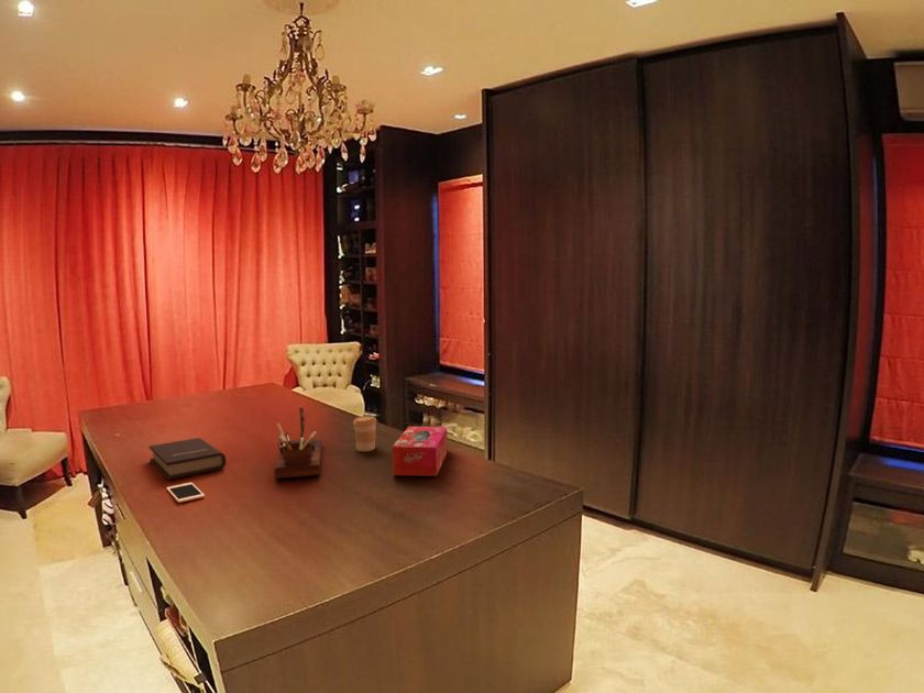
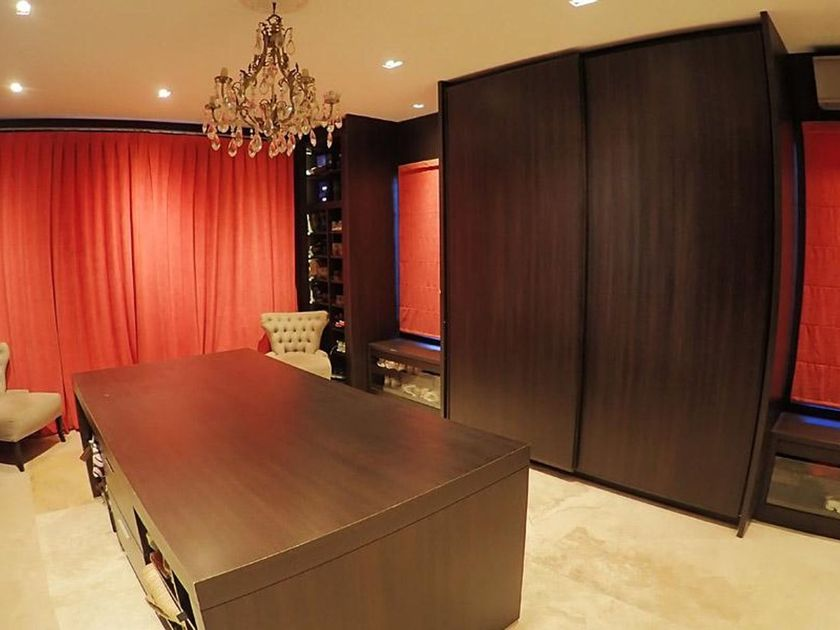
- cell phone [166,482,206,504]
- tissue box [392,426,449,477]
- desk organizer [274,405,323,480]
- coffee cup [352,414,378,452]
- book [148,437,227,481]
